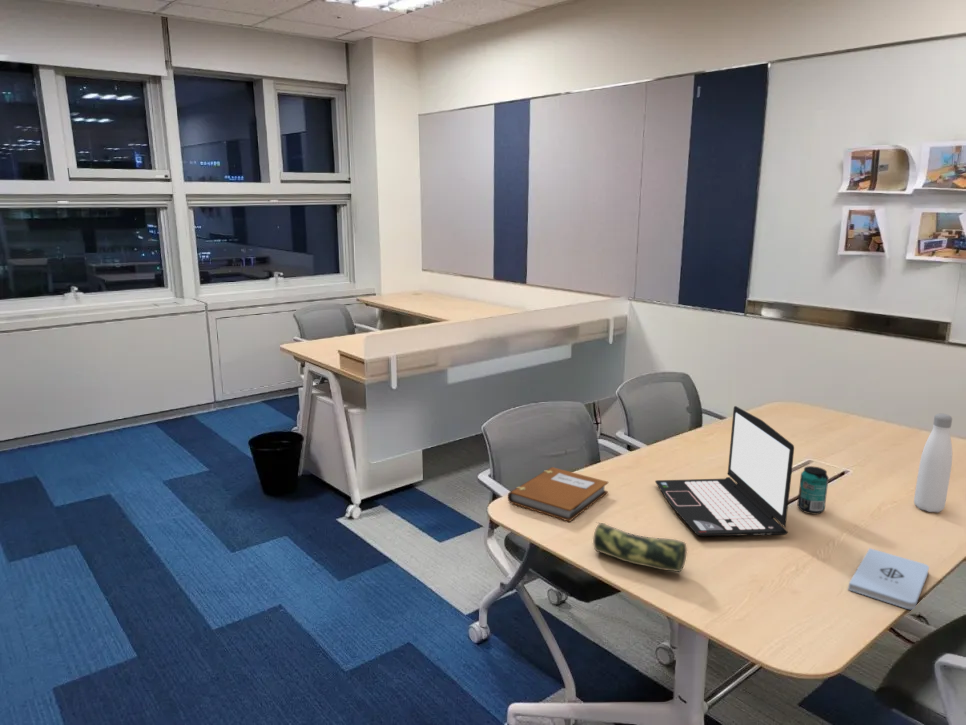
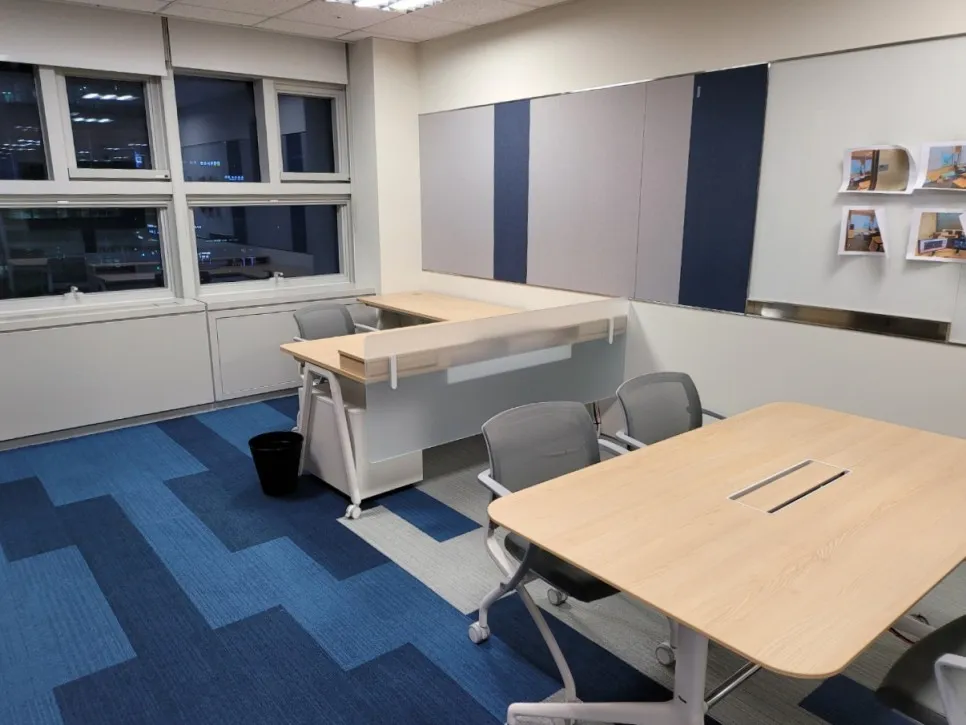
- notepad [847,547,930,610]
- laptop [654,405,795,537]
- water bottle [913,413,953,513]
- beverage can [796,465,830,515]
- notebook [507,466,609,523]
- pencil case [592,521,688,573]
